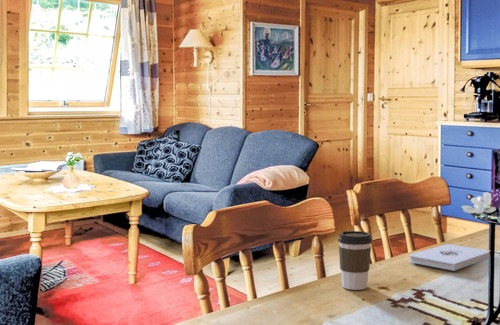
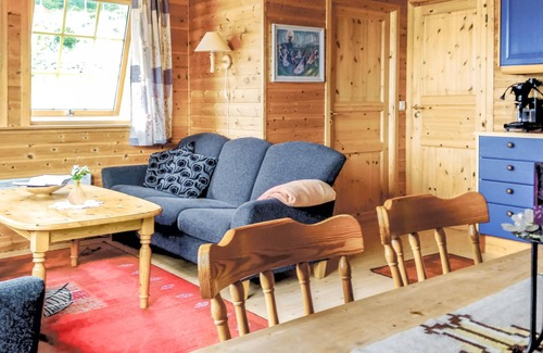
- notepad [408,243,490,272]
- coffee cup [337,230,373,291]
